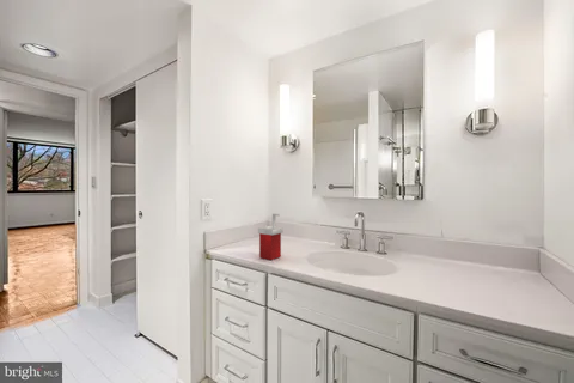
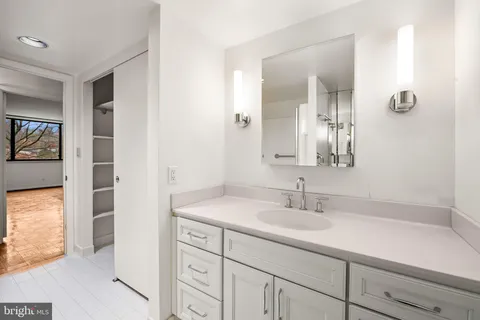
- soap dispenser [257,213,283,261]
